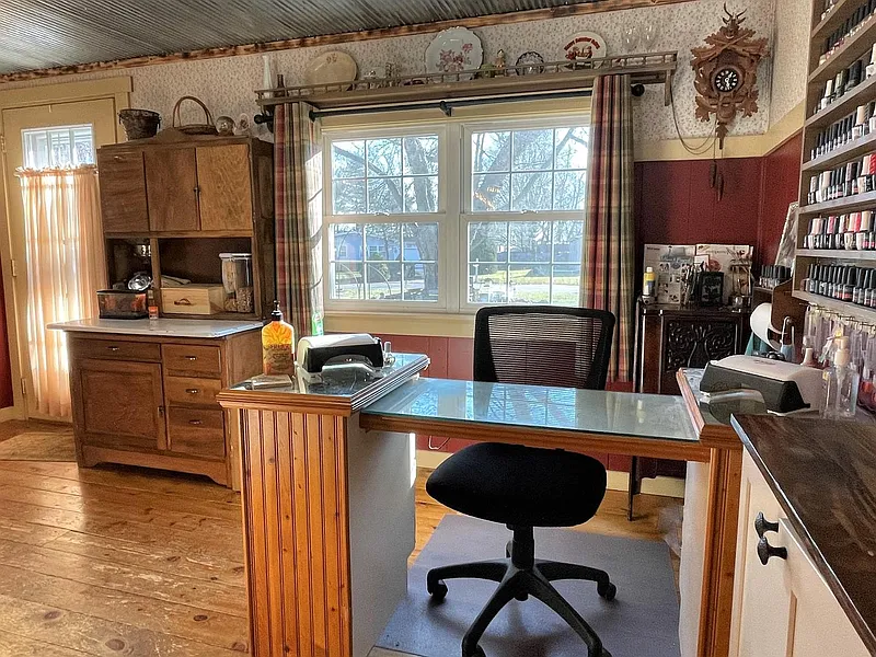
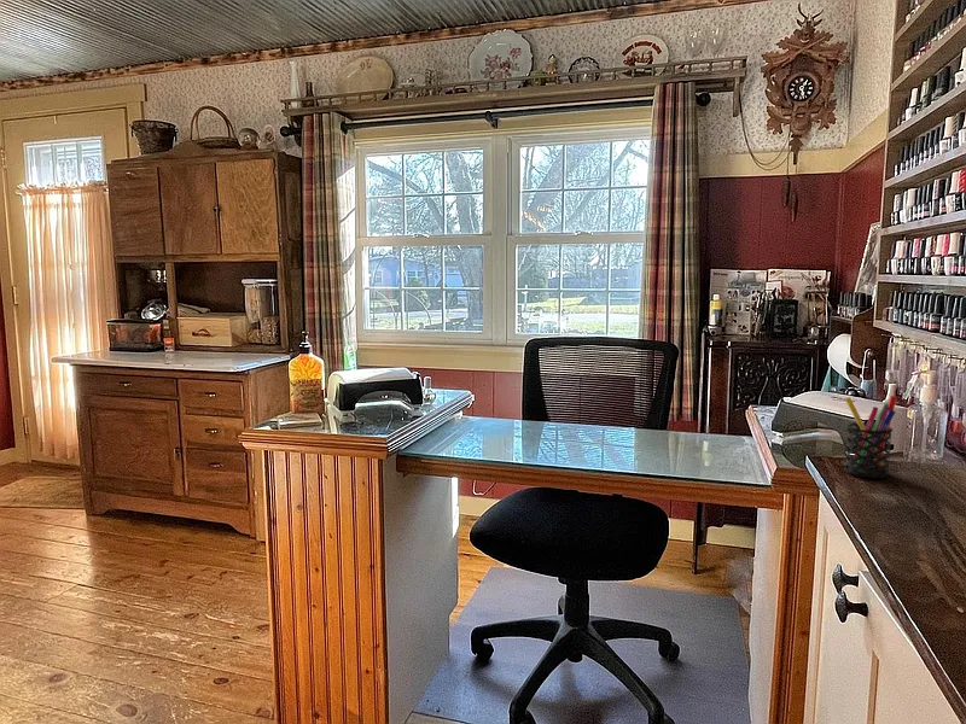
+ pen holder [843,395,897,479]
